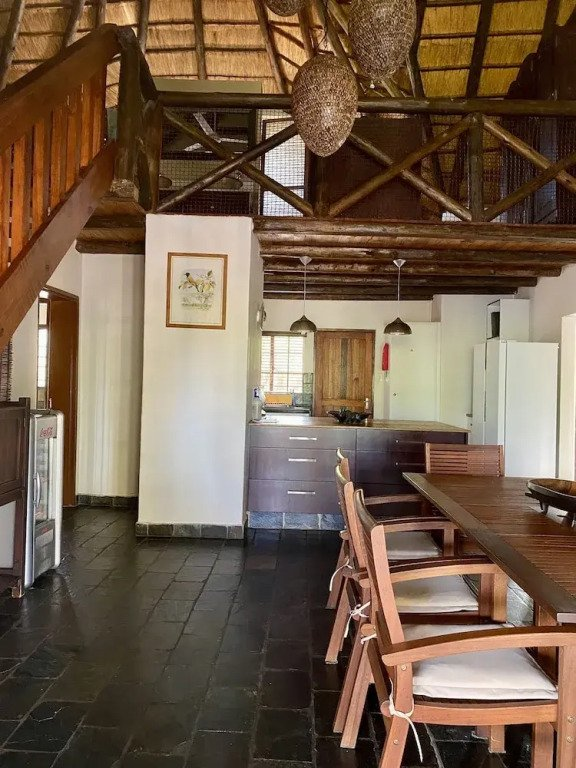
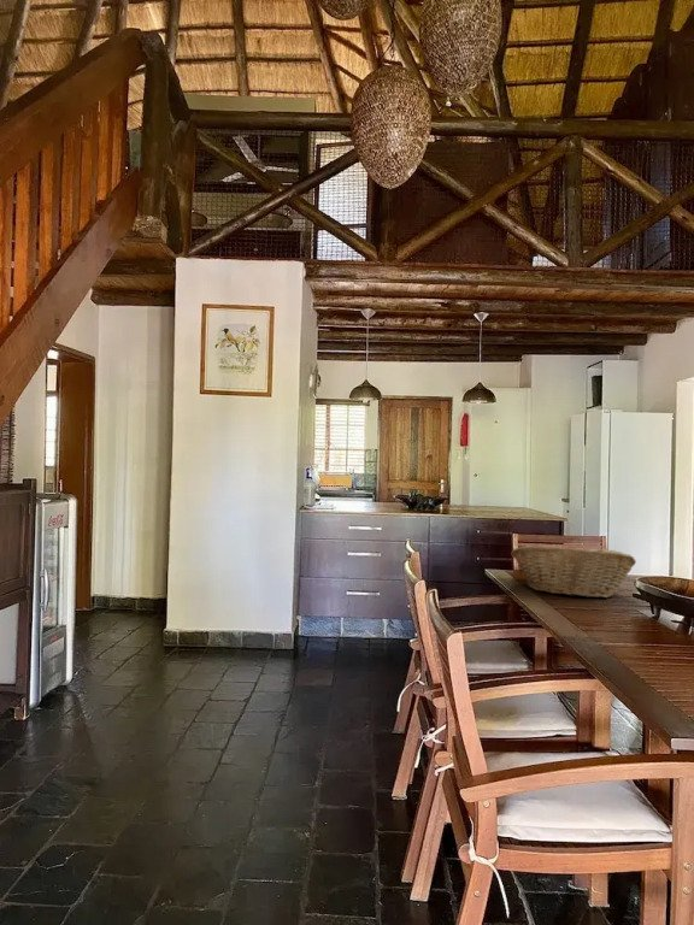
+ fruit basket [510,544,637,599]
